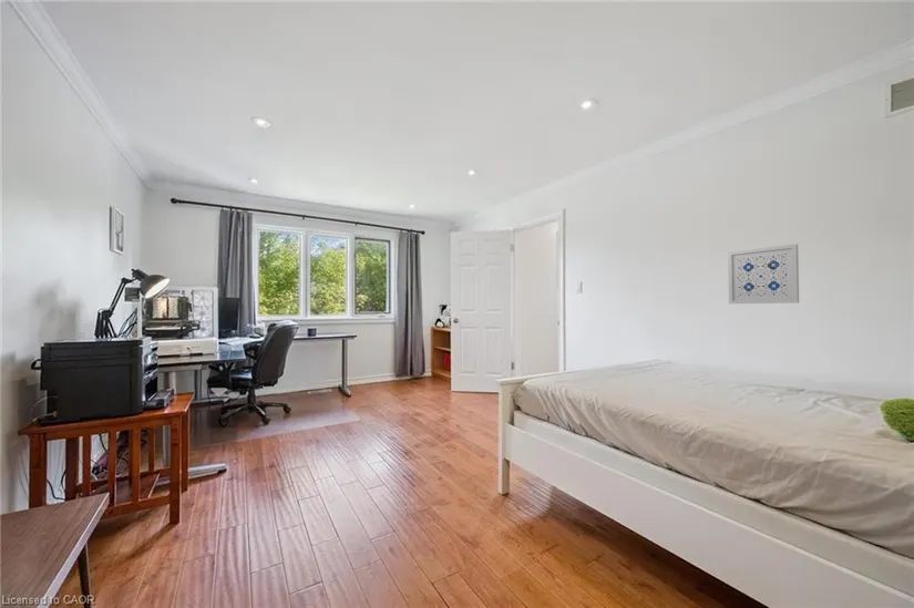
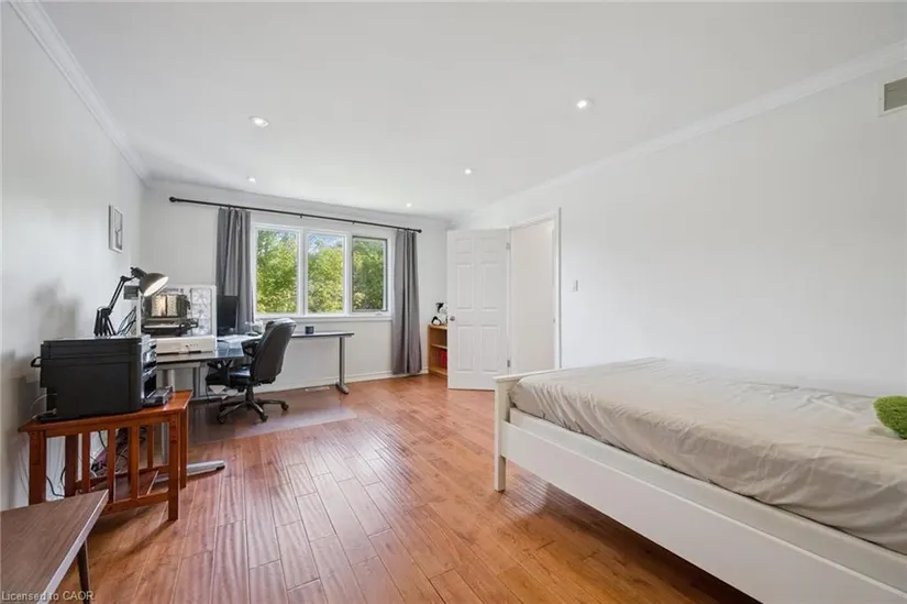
- wall art [727,243,800,305]
